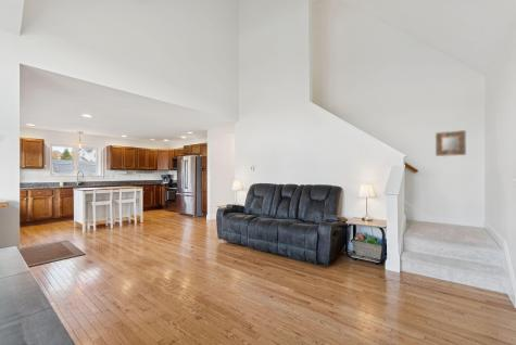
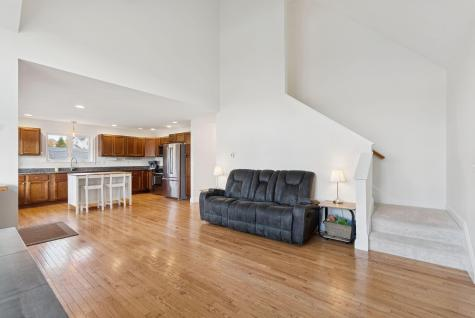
- home mirror [435,129,467,157]
